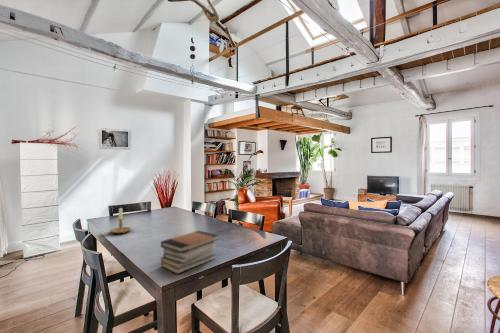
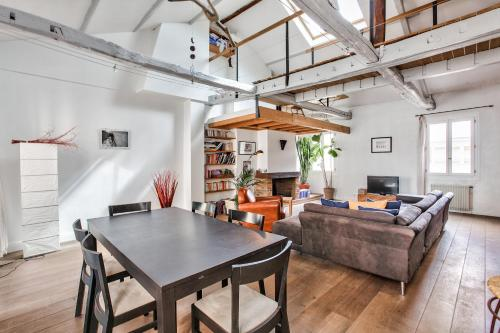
- candle holder [108,206,133,234]
- book stack [160,230,219,275]
